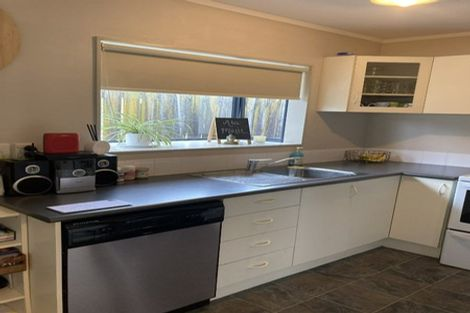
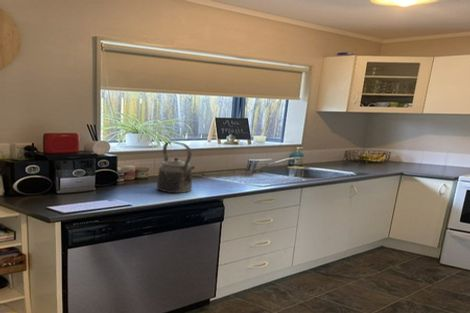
+ kettle [156,141,196,194]
